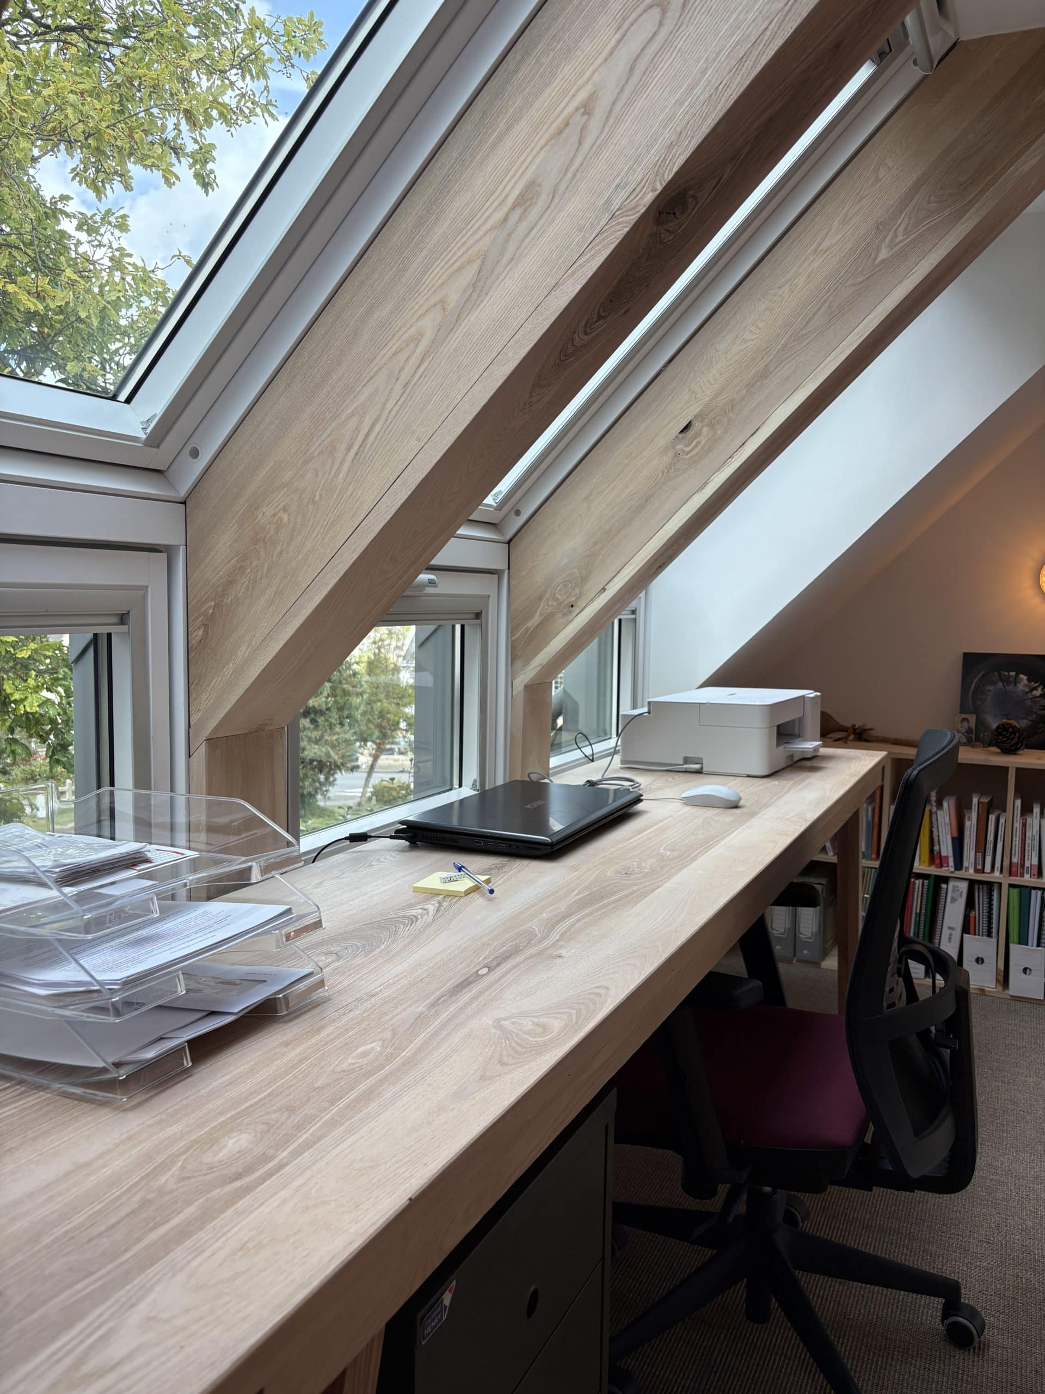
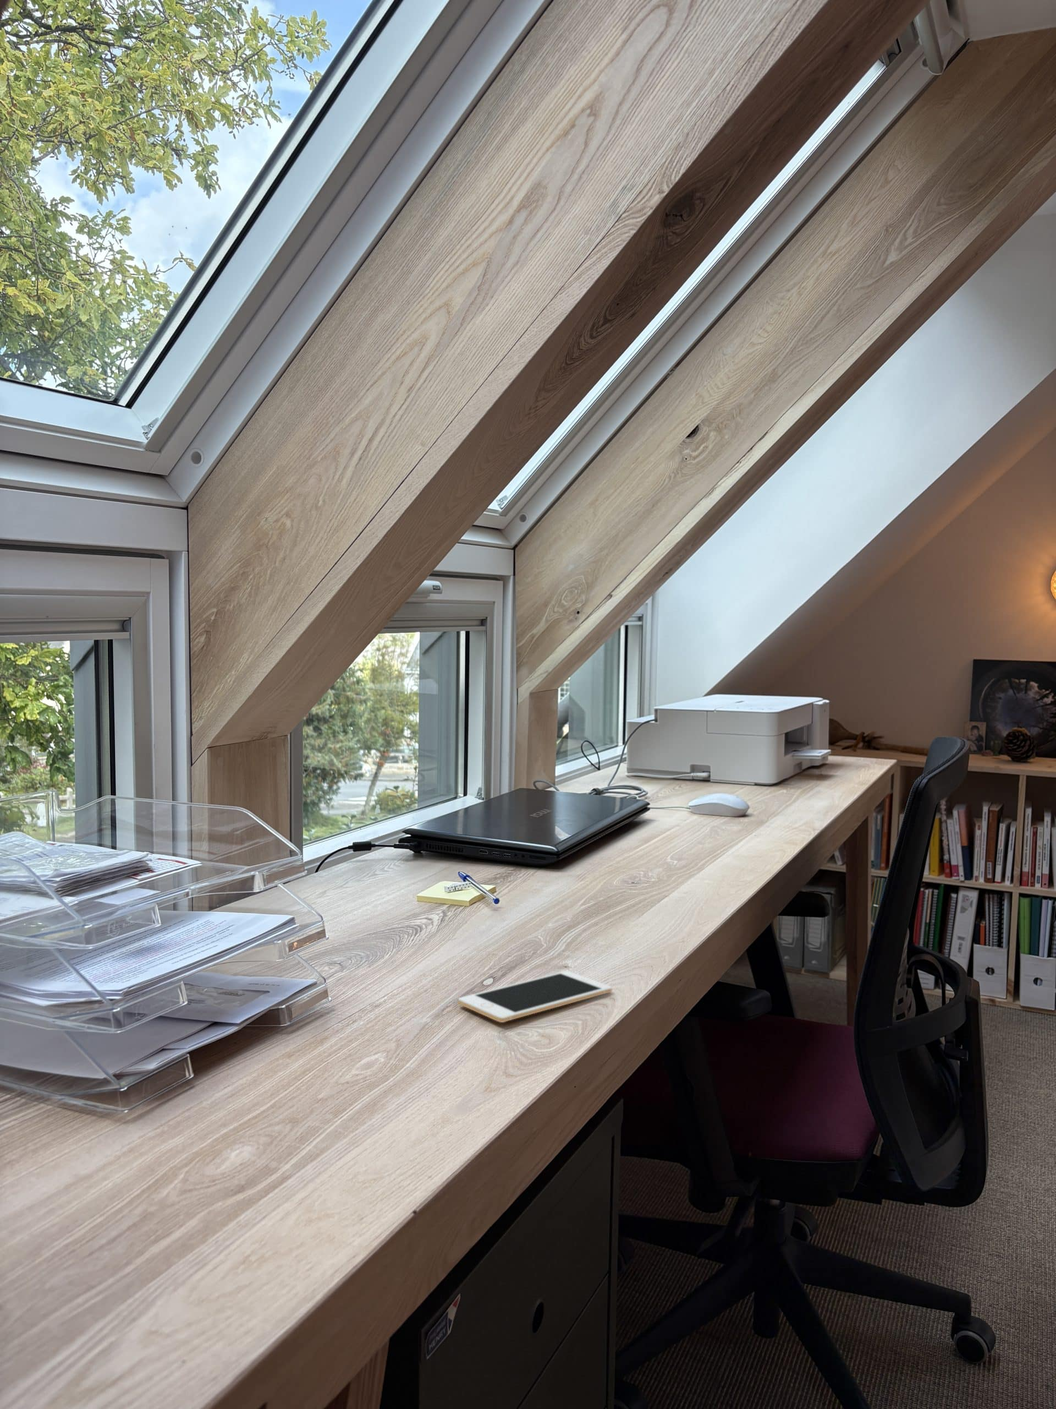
+ cell phone [458,971,612,1023]
